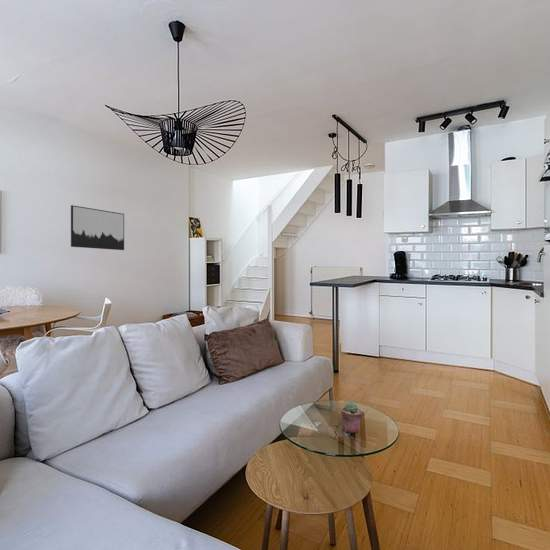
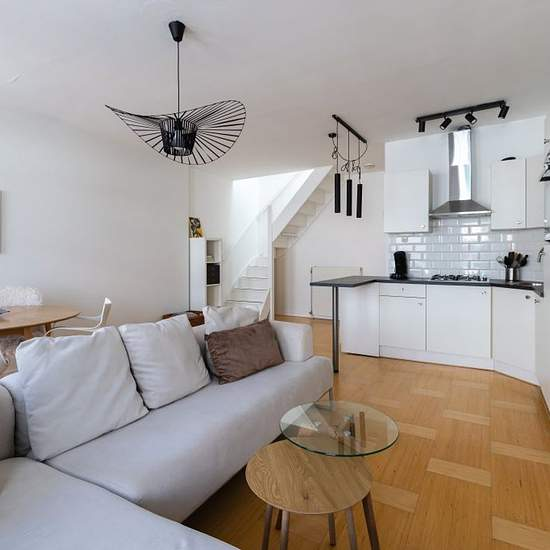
- potted succulent [340,401,364,434]
- wall art [70,204,125,251]
